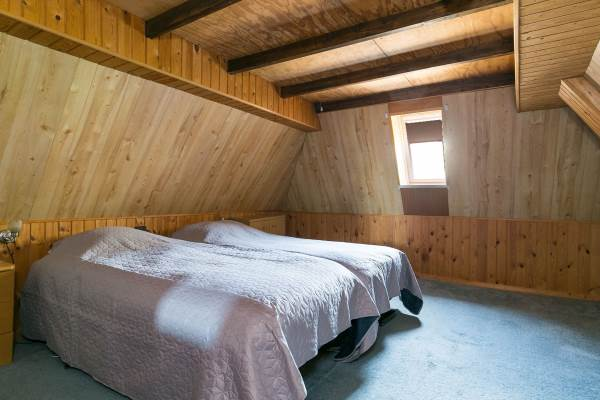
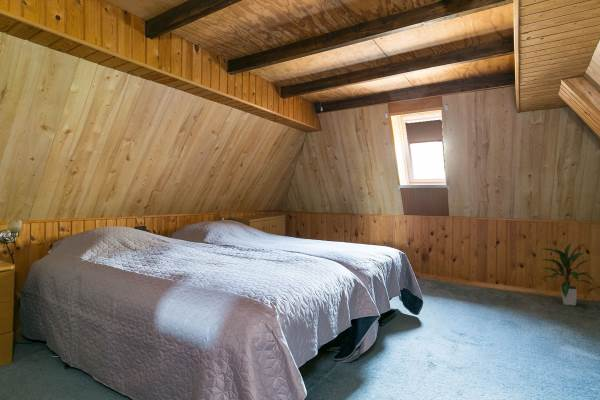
+ indoor plant [540,242,595,307]
